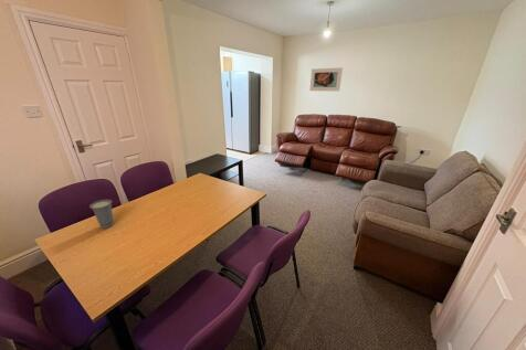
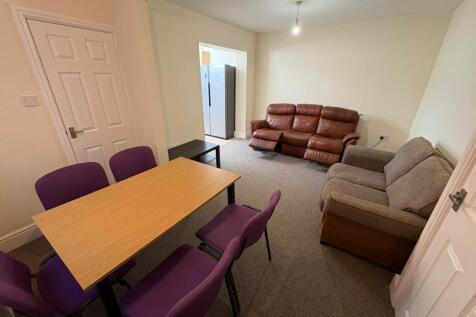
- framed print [308,66,344,93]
- cup [88,199,115,230]
